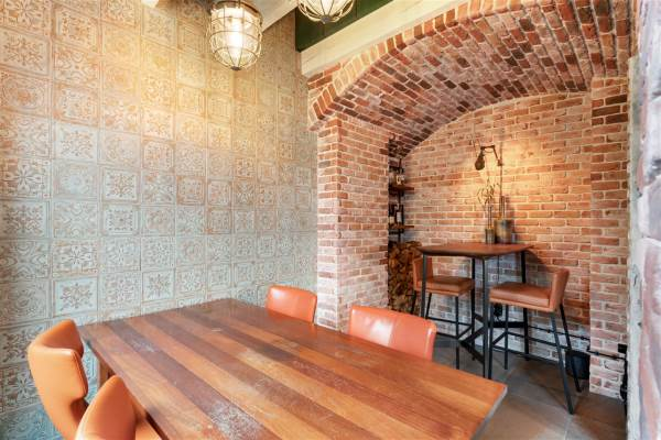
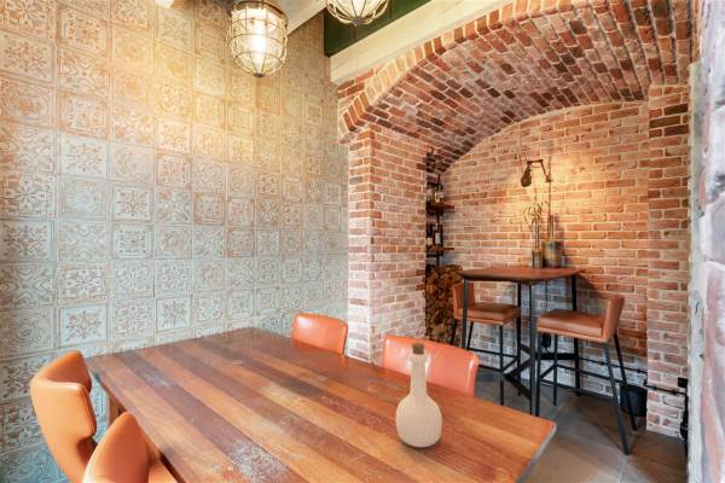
+ bottle [394,342,443,448]
